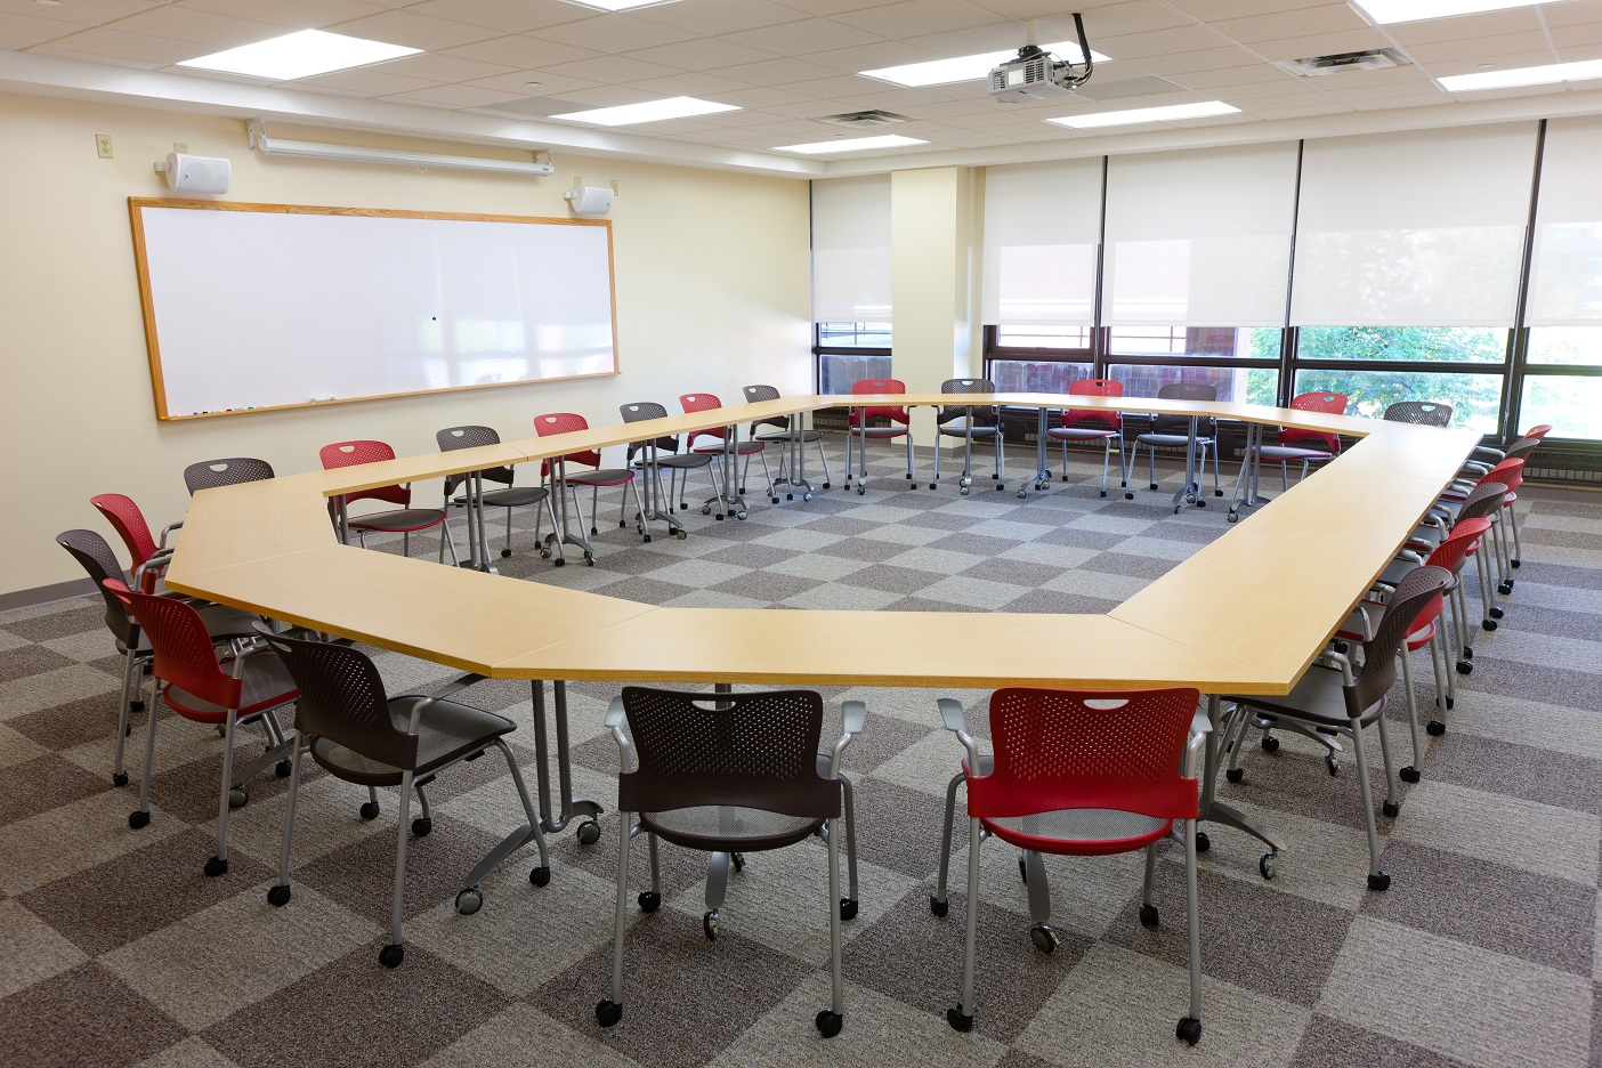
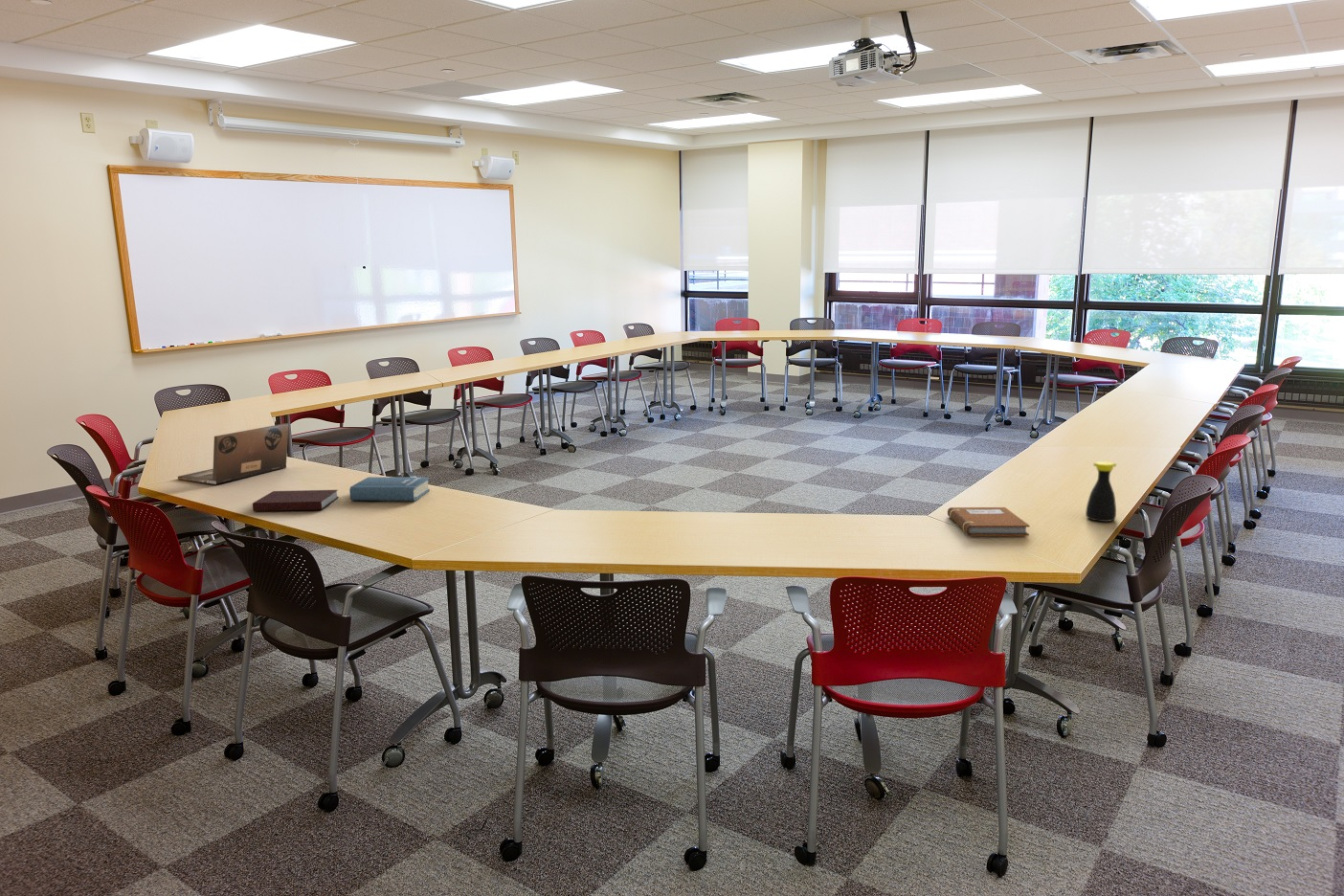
+ notebook [947,506,1030,537]
+ book [348,476,431,502]
+ notebook [252,489,340,512]
+ bottle [1085,460,1117,523]
+ laptop [177,422,289,485]
